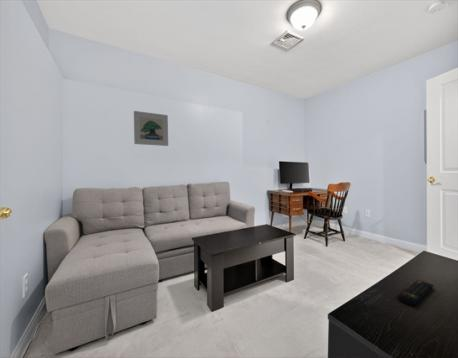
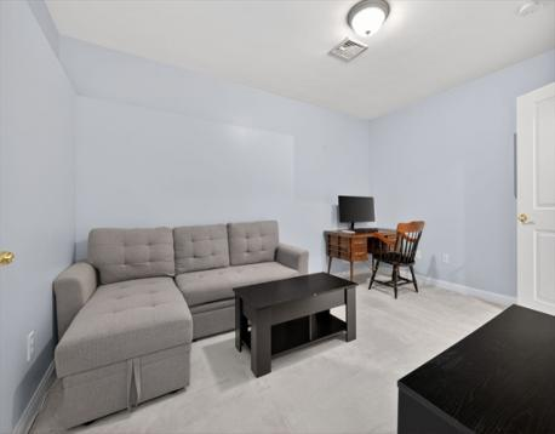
- remote control [396,279,435,306]
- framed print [133,110,169,147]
